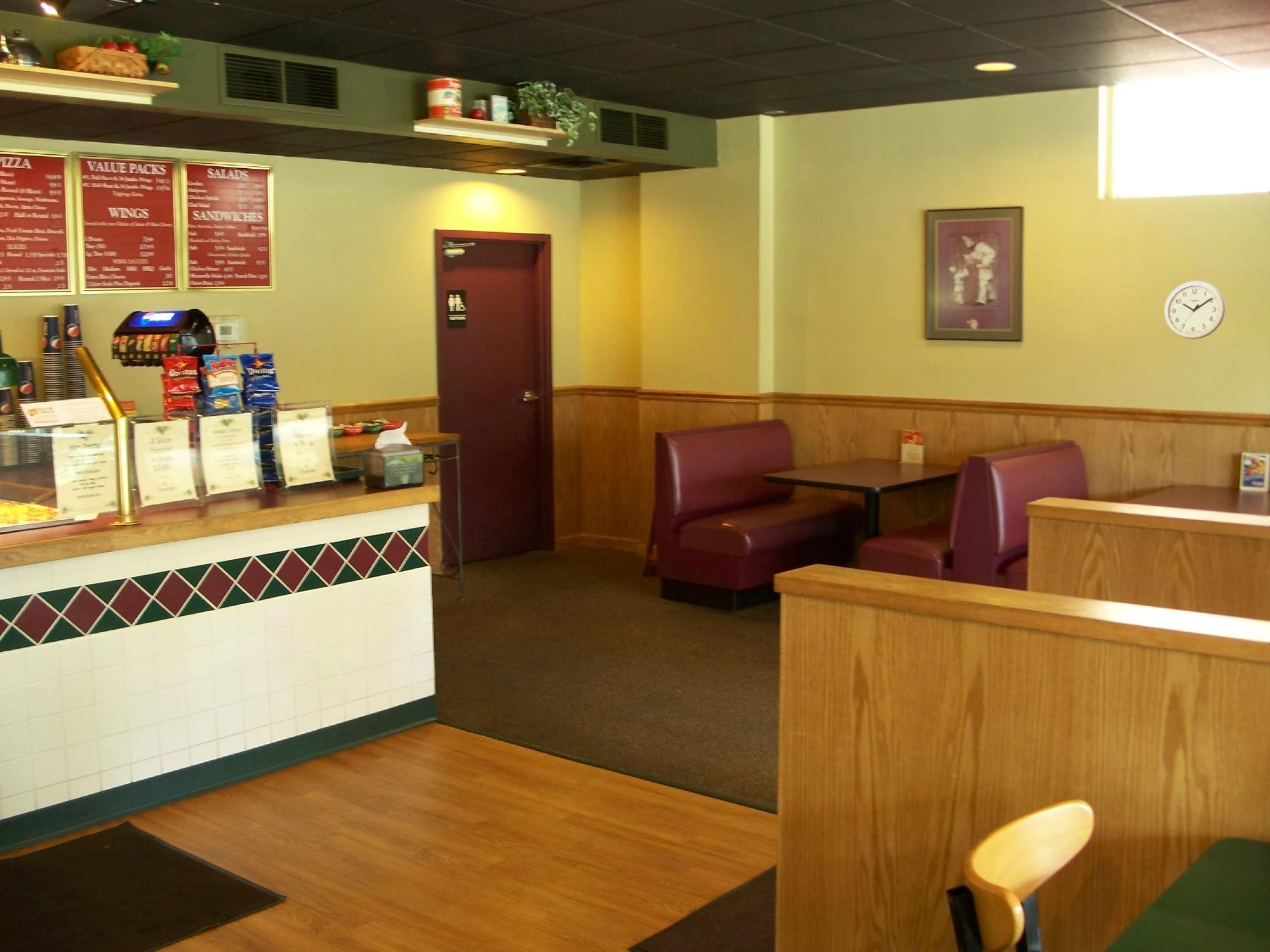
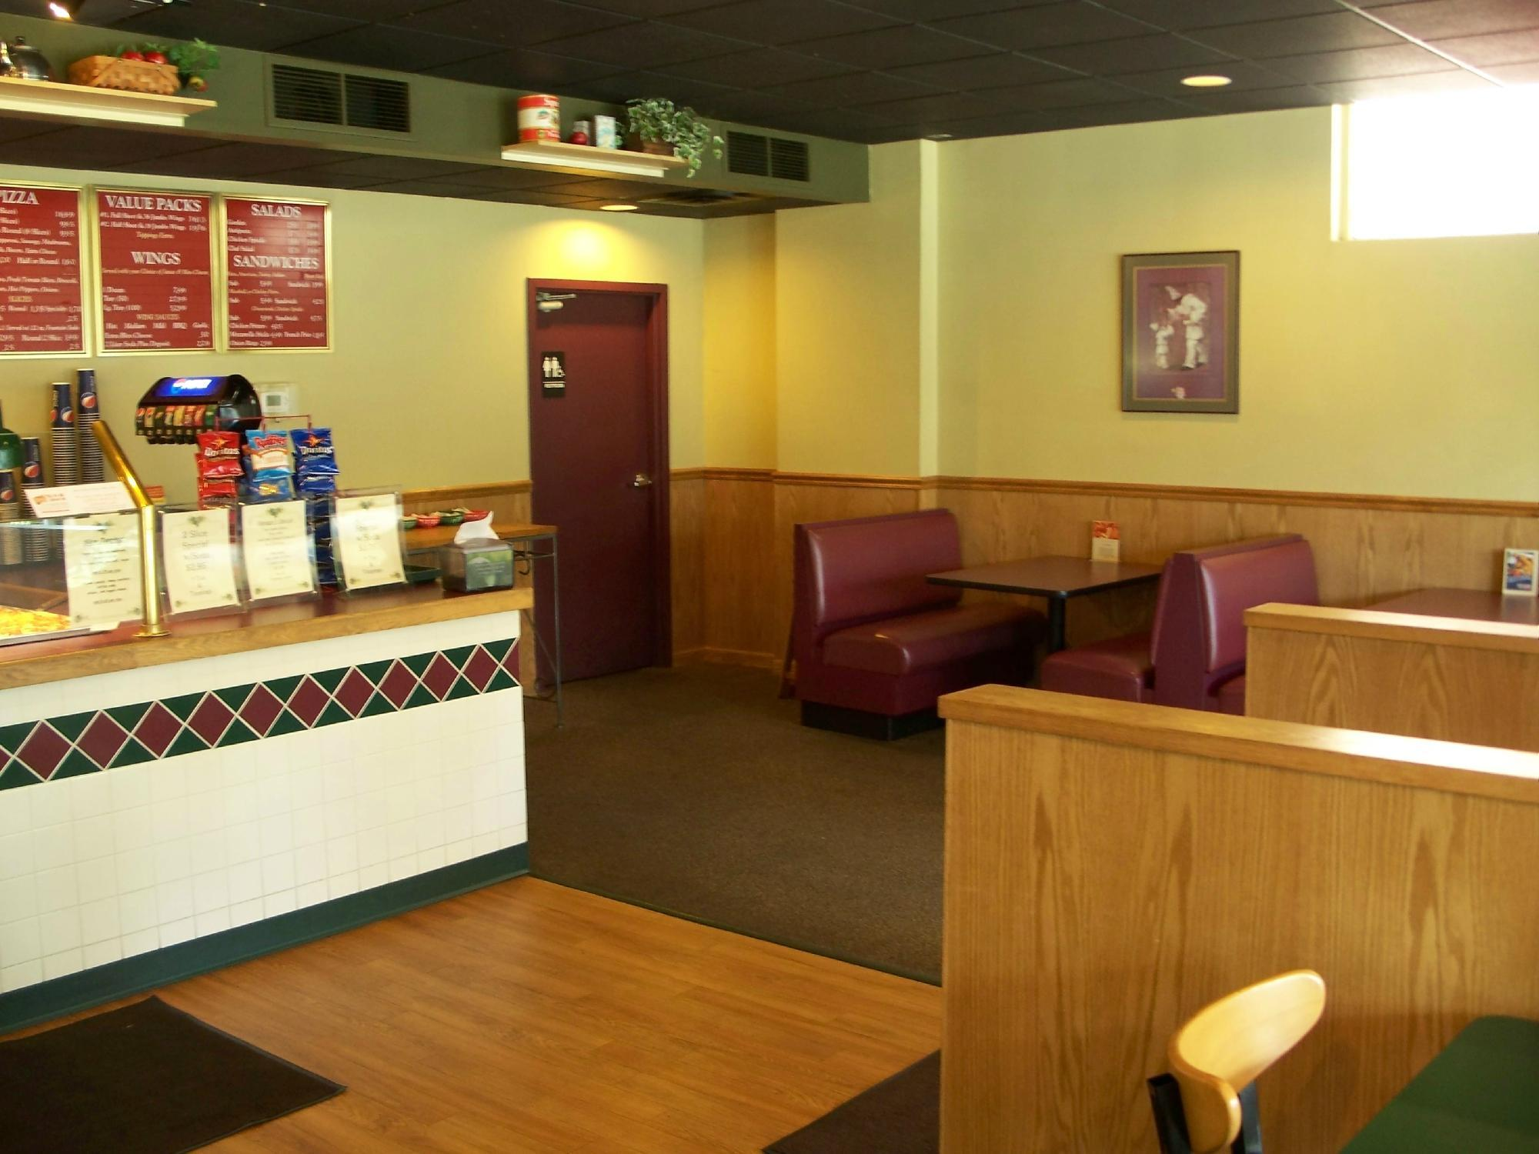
- wall clock [1163,281,1226,340]
